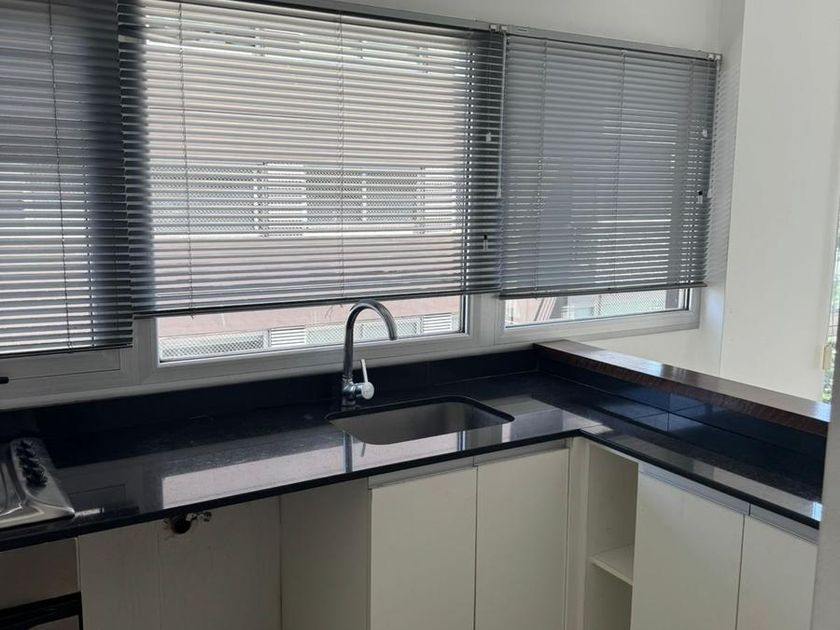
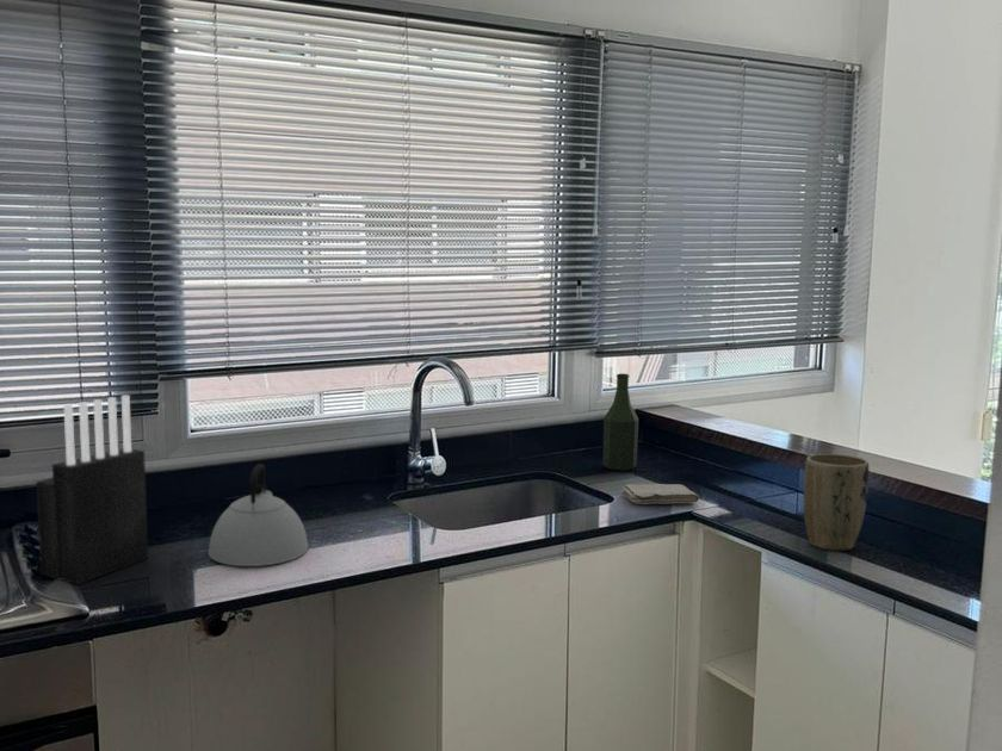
+ knife block [35,395,149,585]
+ kettle [208,463,310,567]
+ bottle [602,372,639,472]
+ washcloth [621,483,700,505]
+ plant pot [803,453,871,552]
